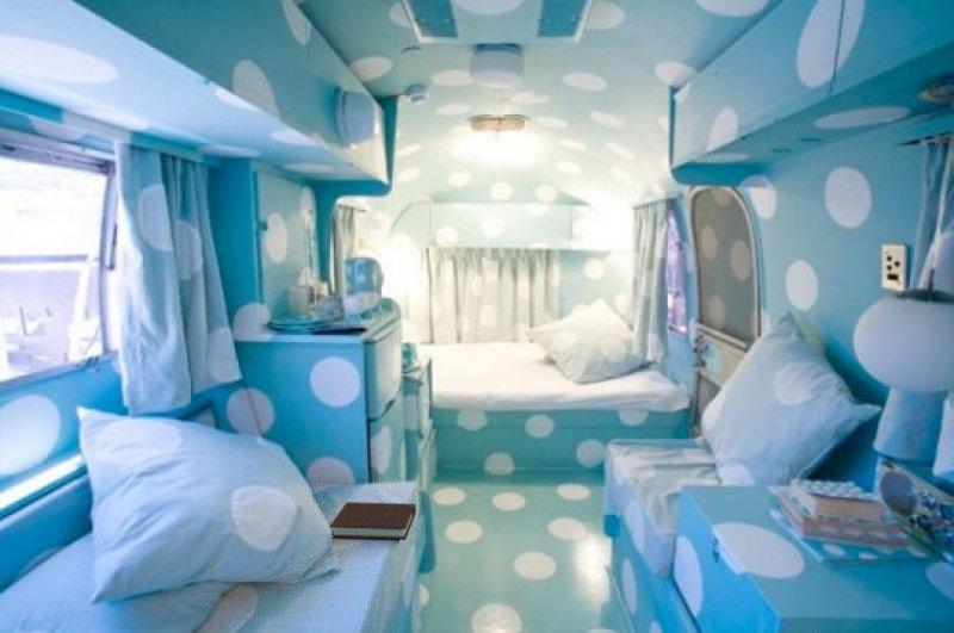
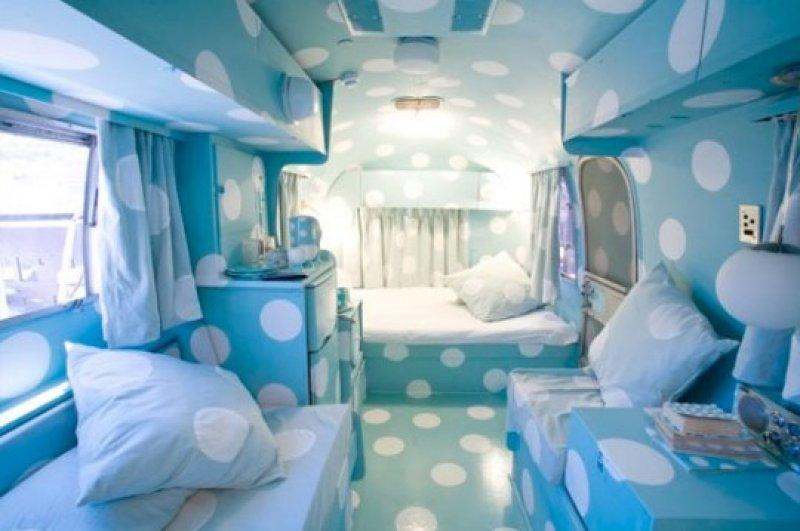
- book [329,501,417,541]
